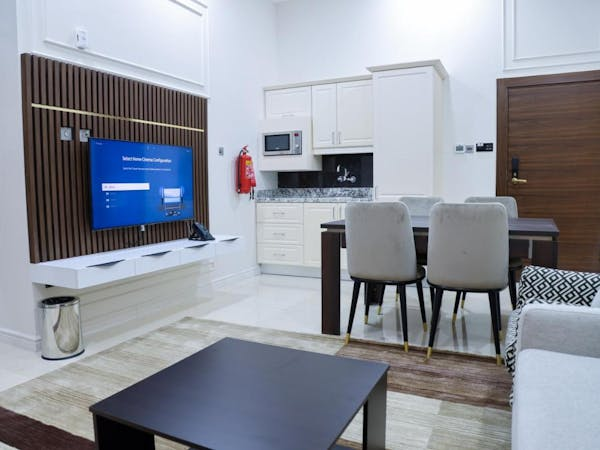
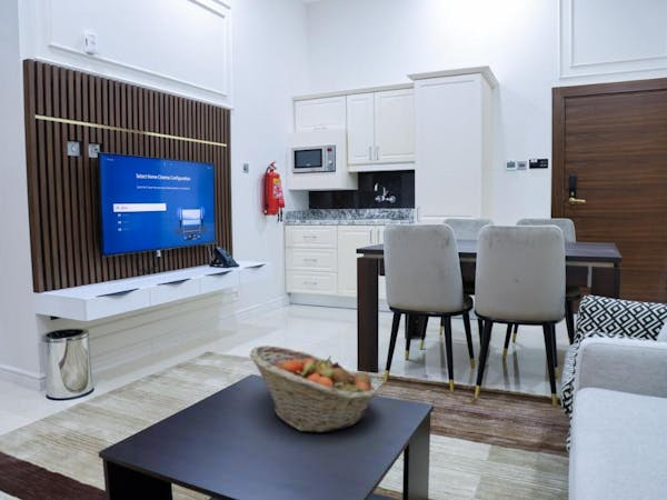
+ fruit basket [248,344,379,433]
